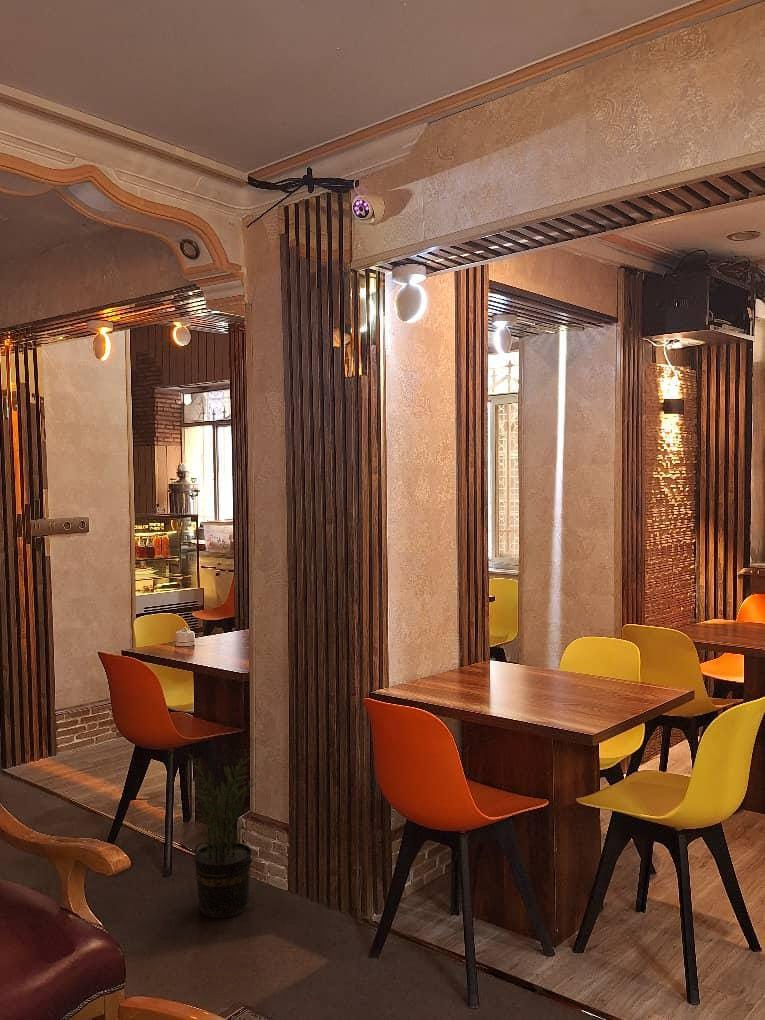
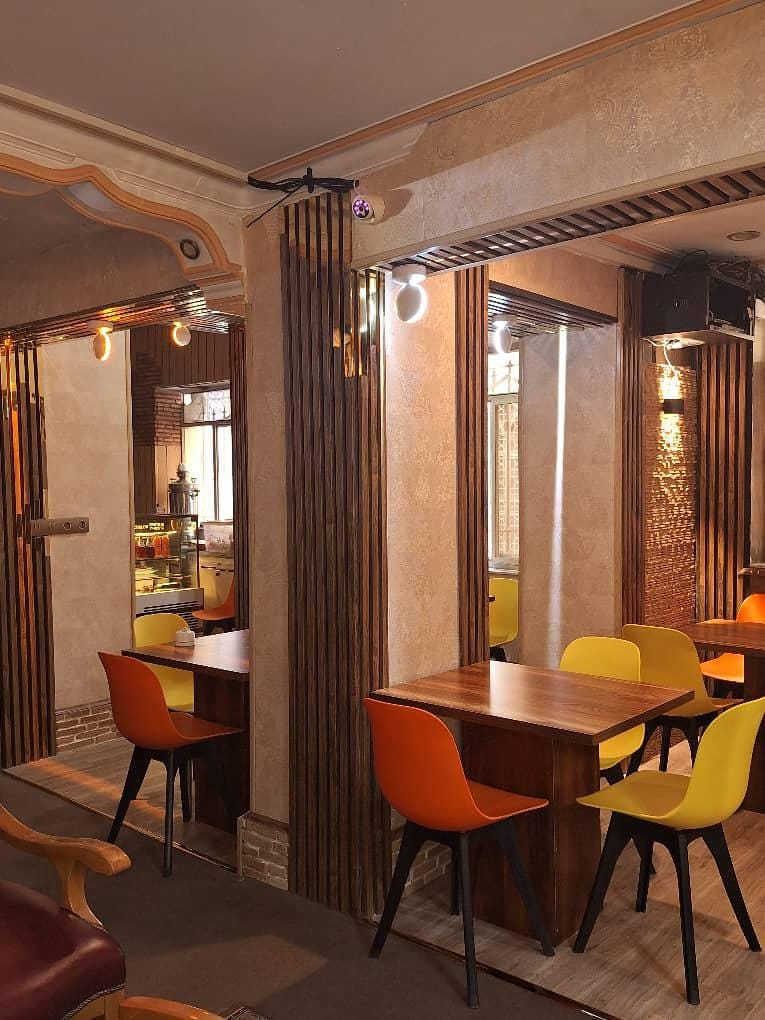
- potted plant [178,736,265,919]
